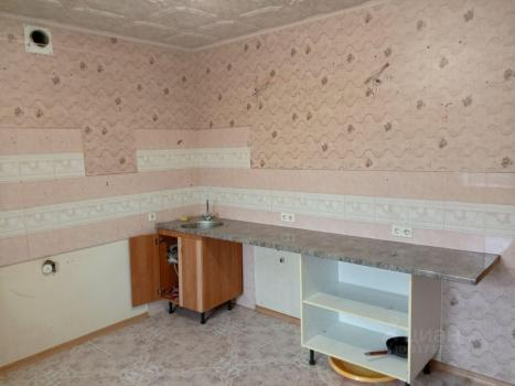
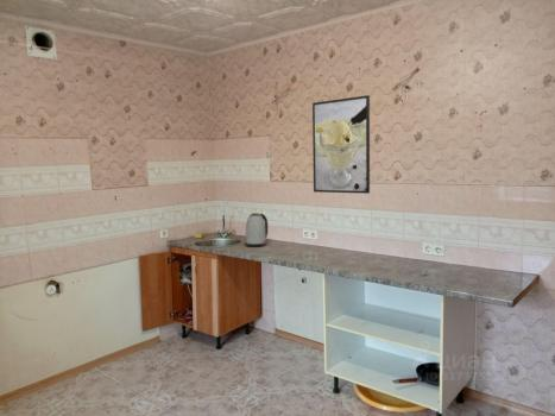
+ kettle [245,212,269,248]
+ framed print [311,94,371,195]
